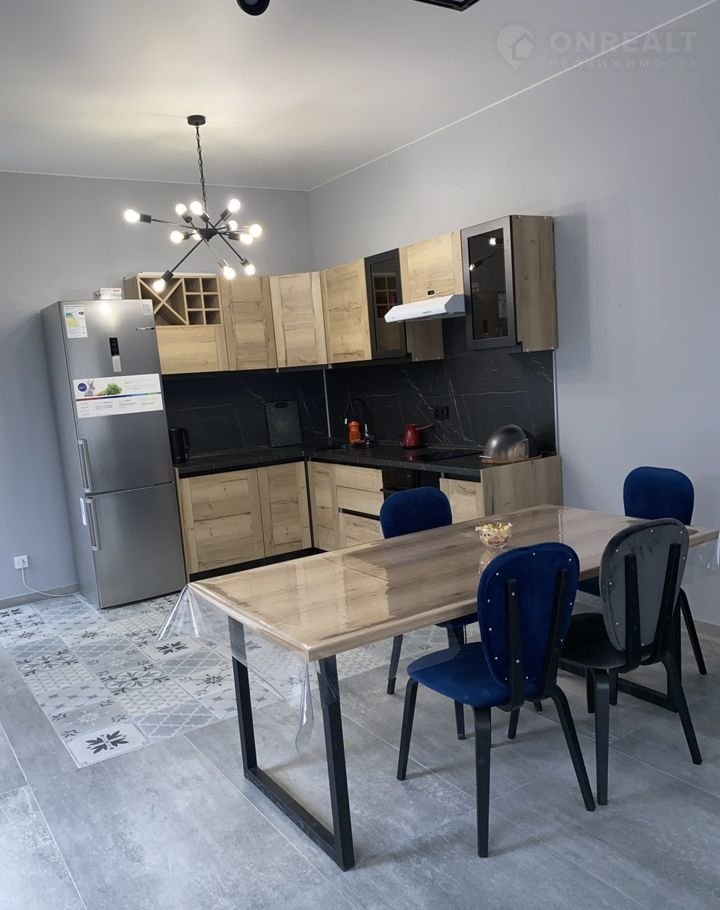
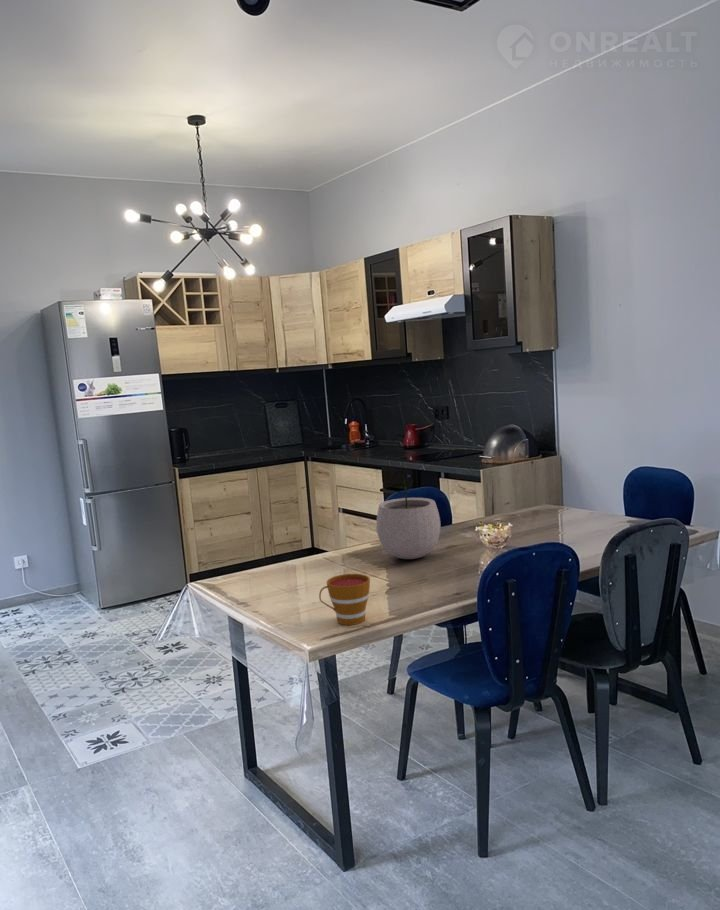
+ cup [318,573,371,626]
+ plant pot [375,478,441,560]
